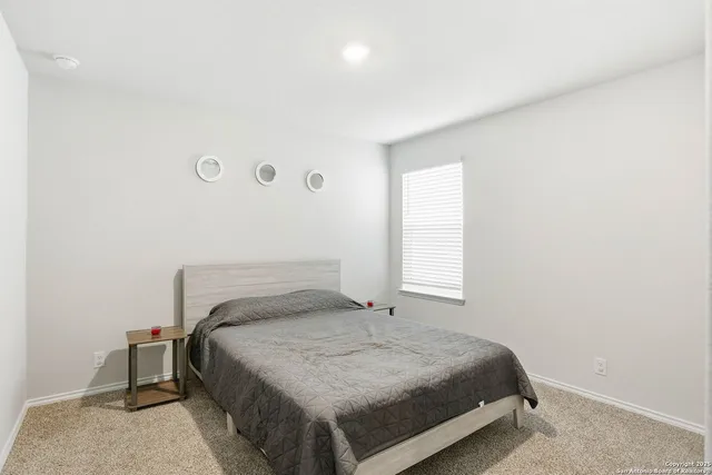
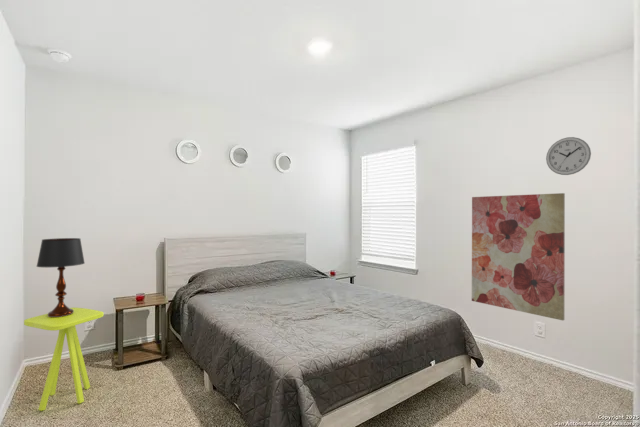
+ side table [23,307,105,412]
+ wall art [471,192,566,321]
+ wall clock [545,136,592,176]
+ table lamp [36,237,86,317]
